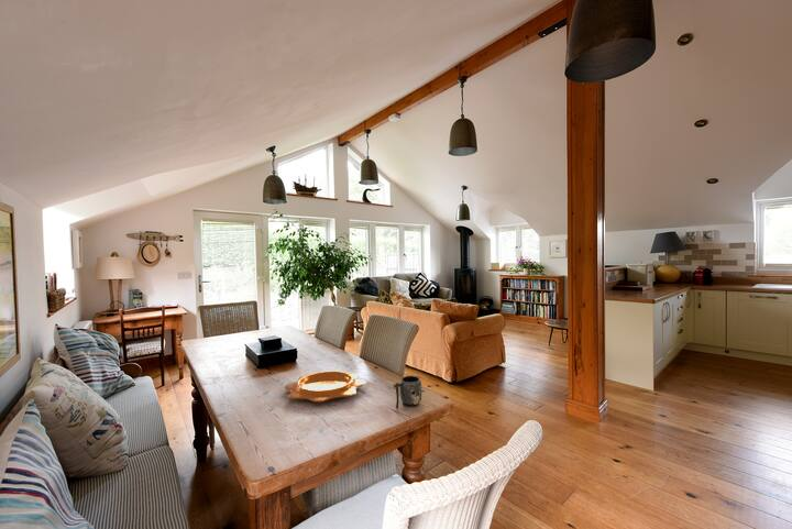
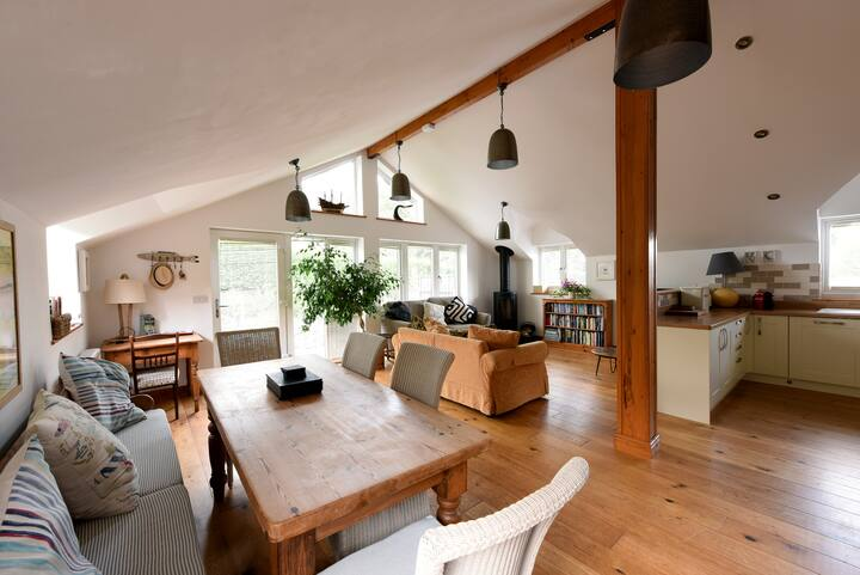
- mug [393,375,422,409]
- decorative bowl [283,370,367,403]
